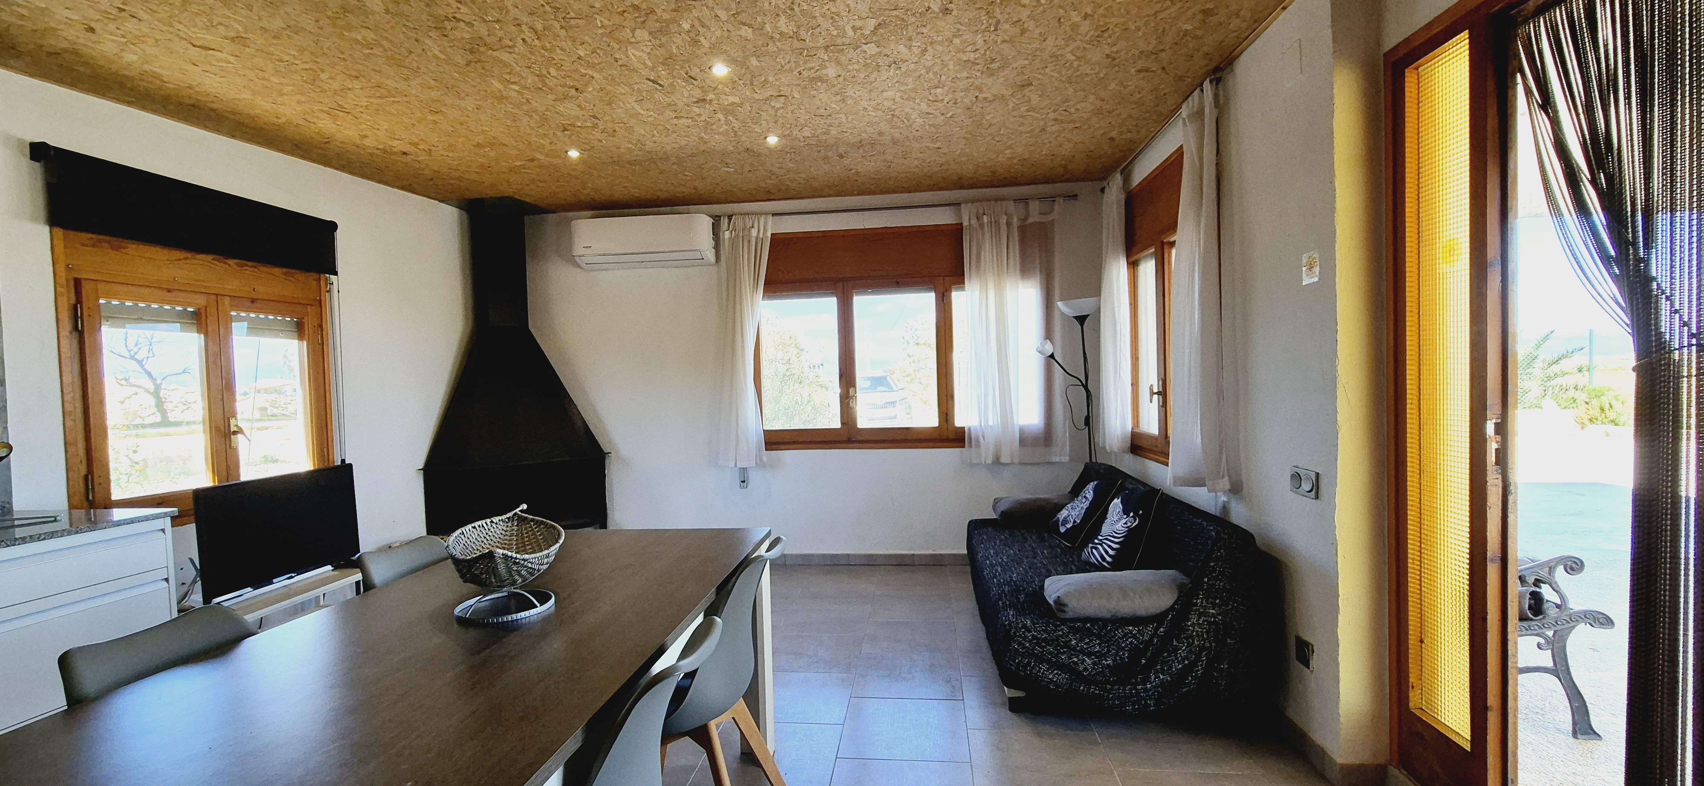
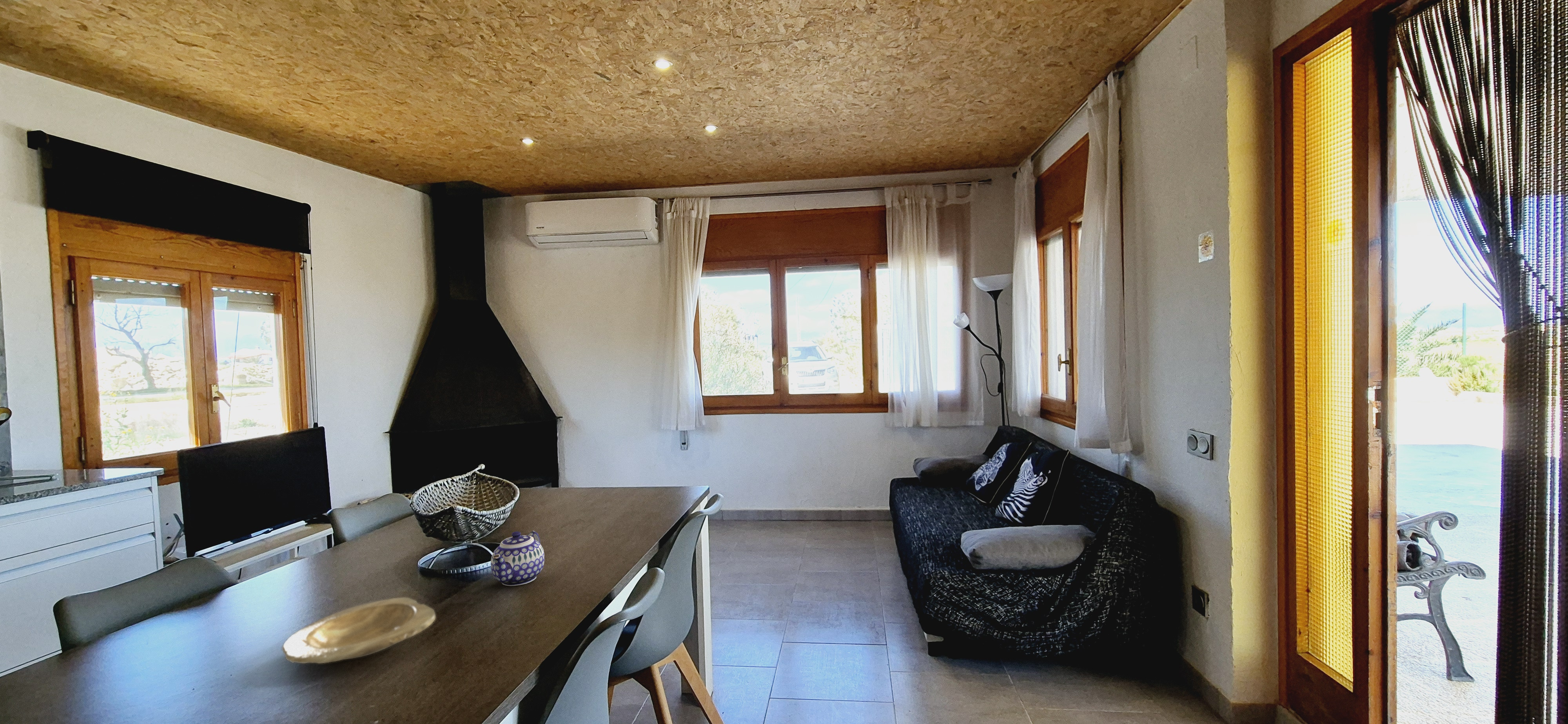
+ plate [281,597,436,664]
+ teapot [490,530,545,586]
